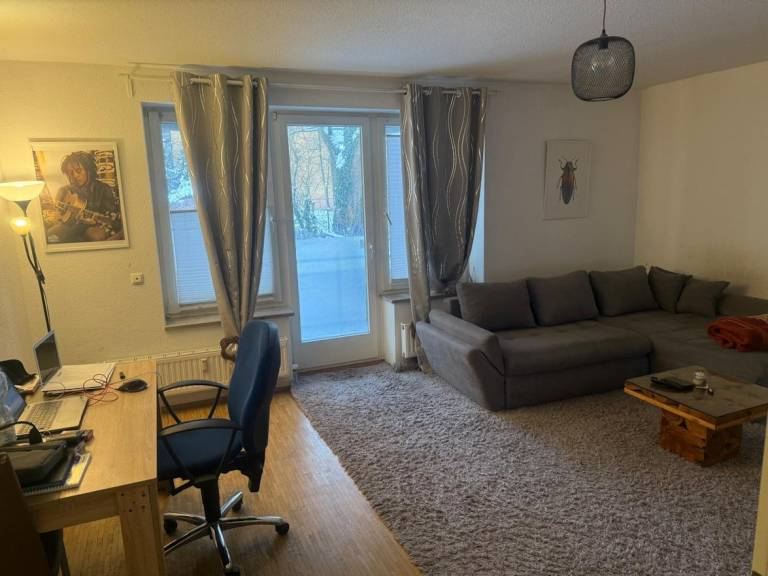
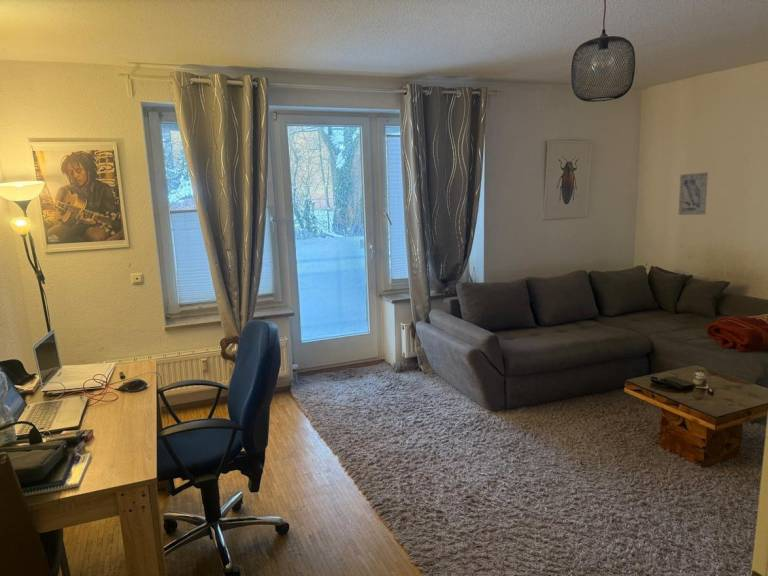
+ wall art [678,171,709,216]
